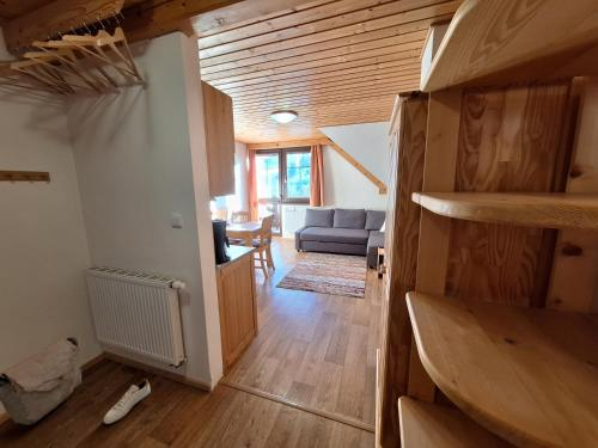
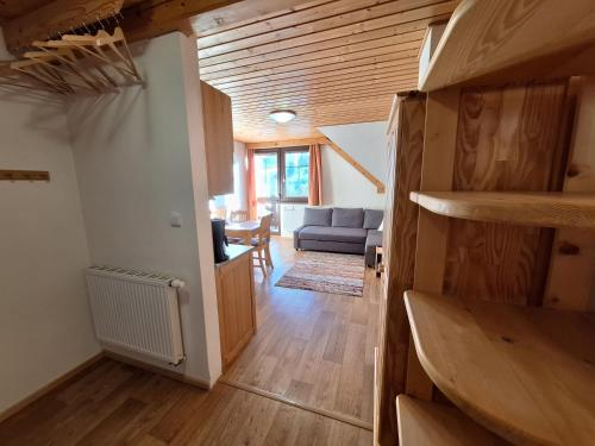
- shoe [103,378,152,425]
- bag [0,336,83,426]
